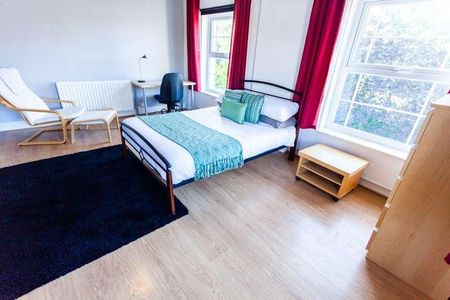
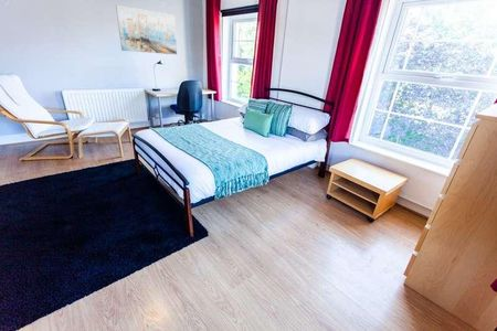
+ wall art [115,4,178,55]
